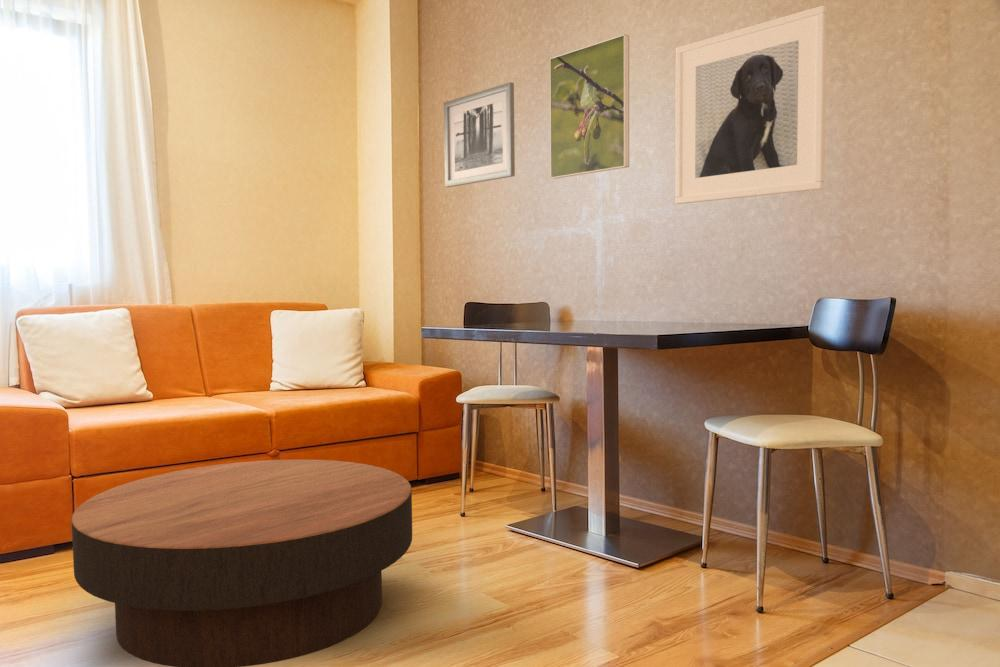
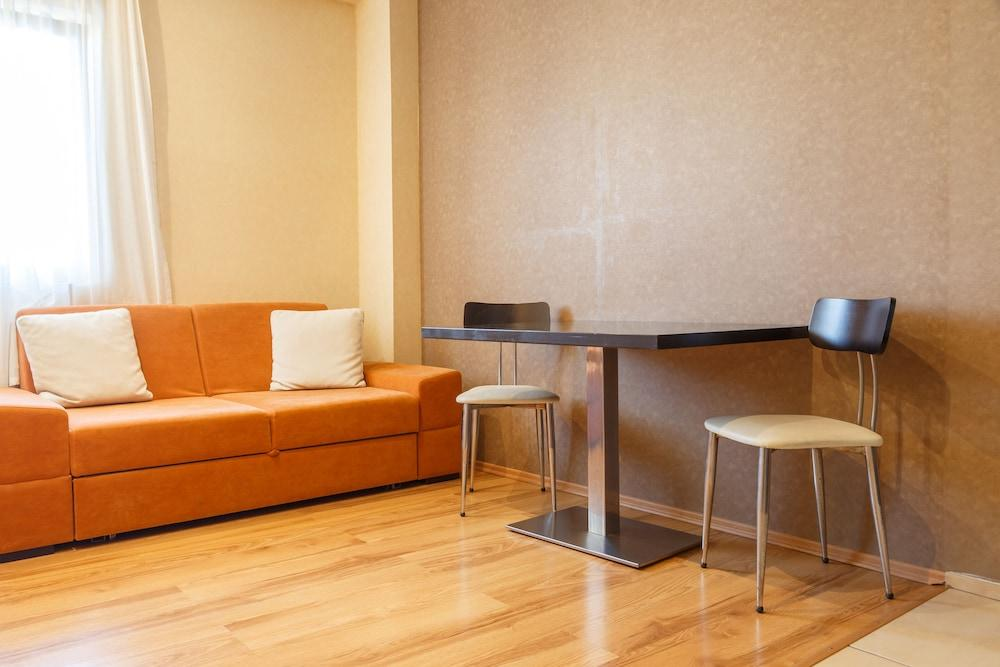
- coffee table [71,459,413,667]
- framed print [674,5,828,205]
- wall art [443,81,516,188]
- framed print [549,33,630,180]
